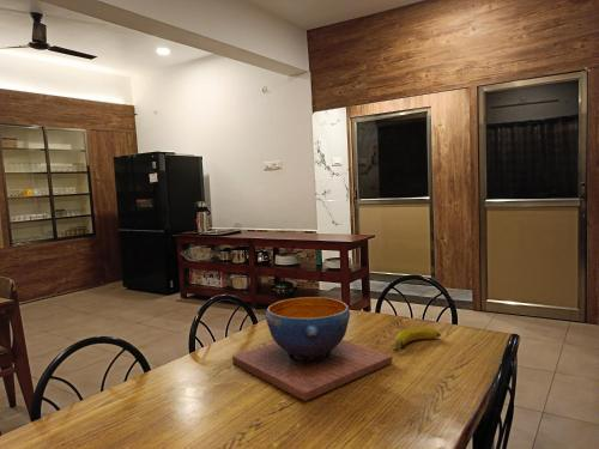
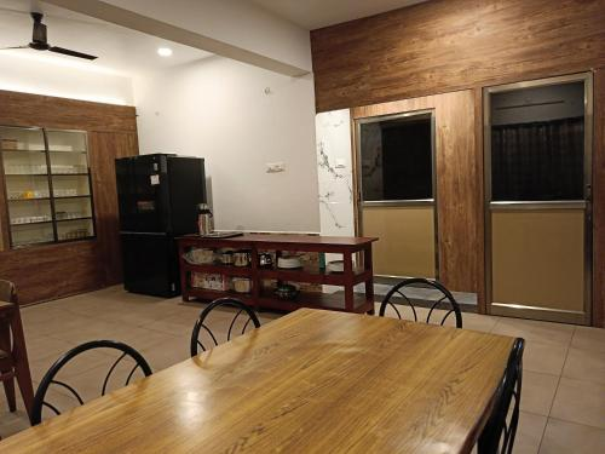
- banana [392,326,442,352]
- decorative bowl [231,296,393,402]
